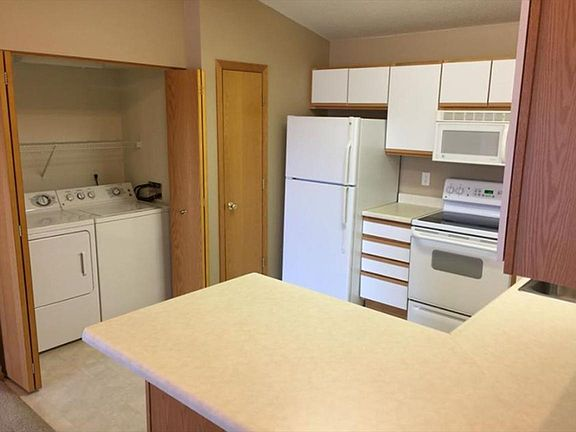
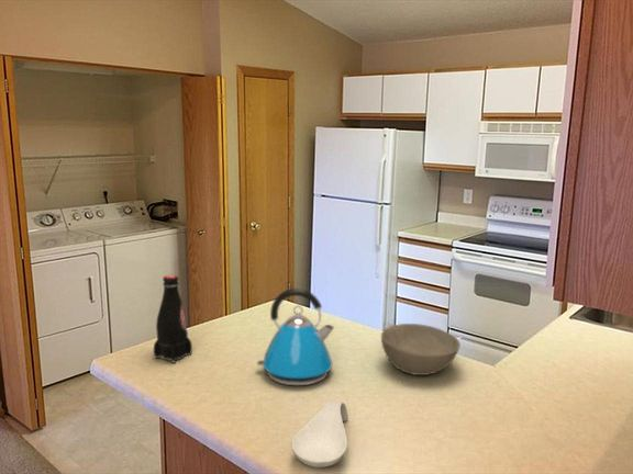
+ bottle [153,274,193,364]
+ bowl [380,323,462,376]
+ kettle [256,287,335,386]
+ spoon rest [290,399,349,469]
